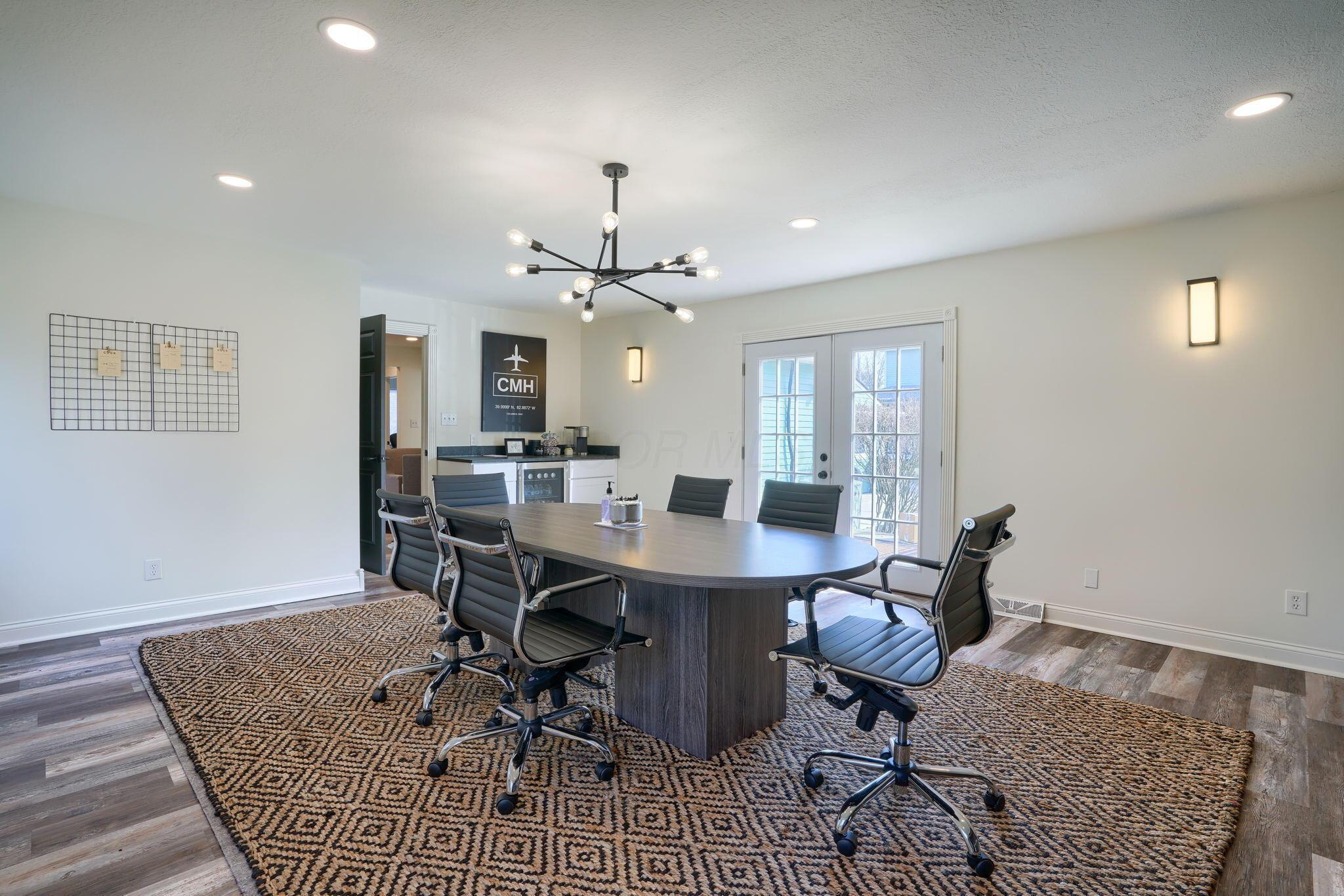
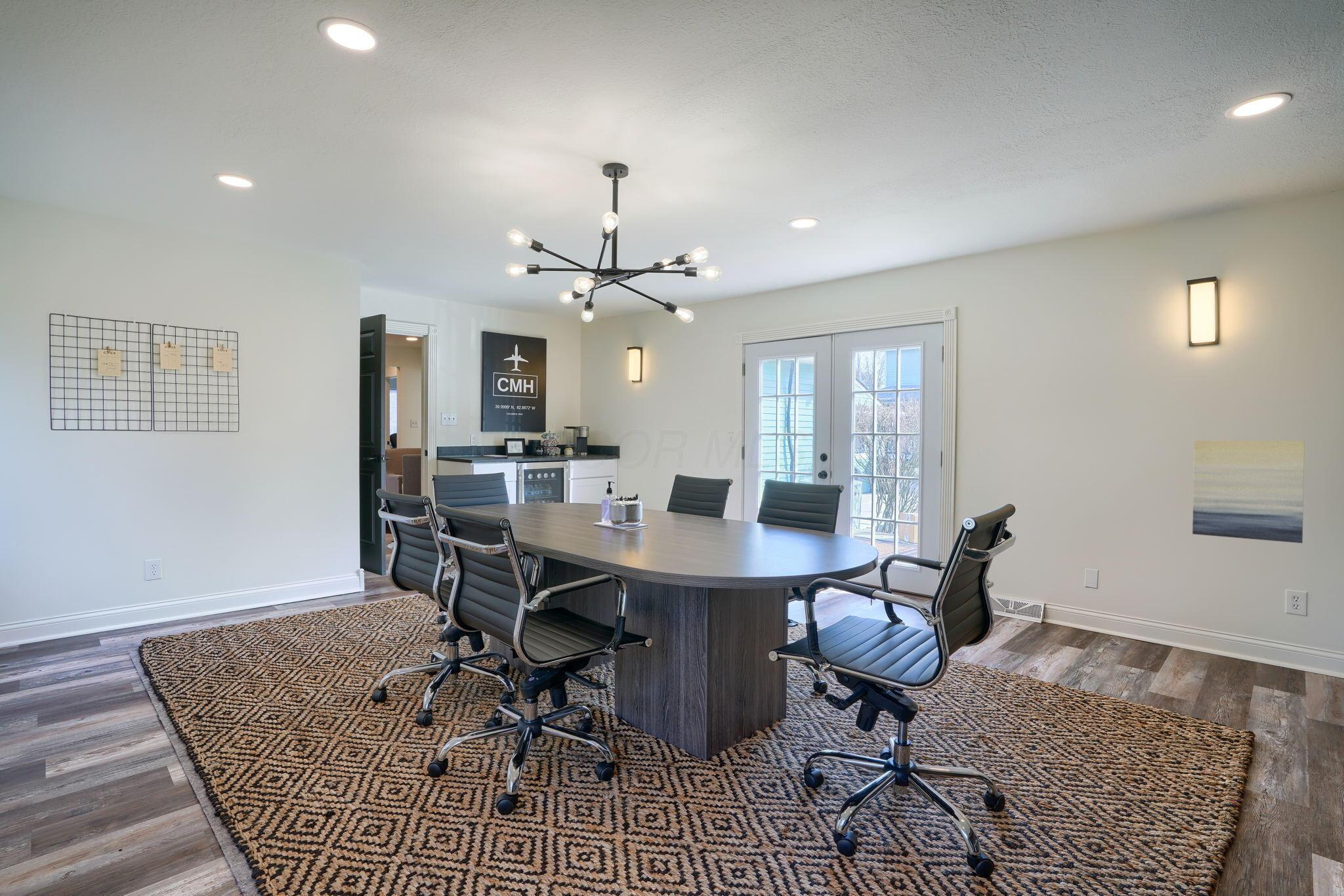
+ wall art [1192,440,1305,544]
